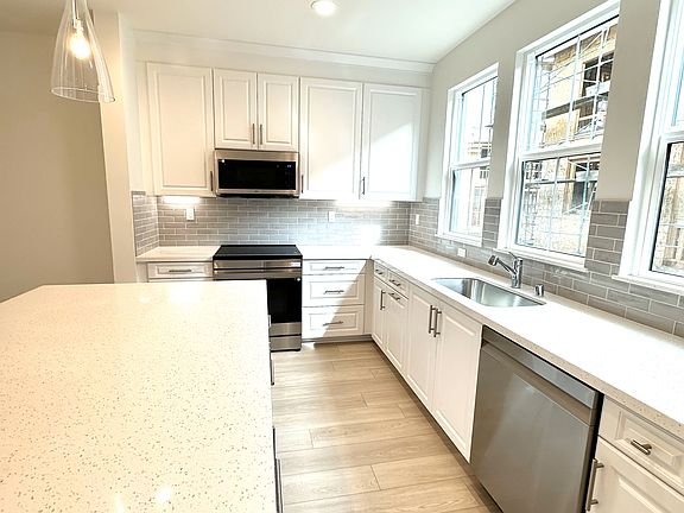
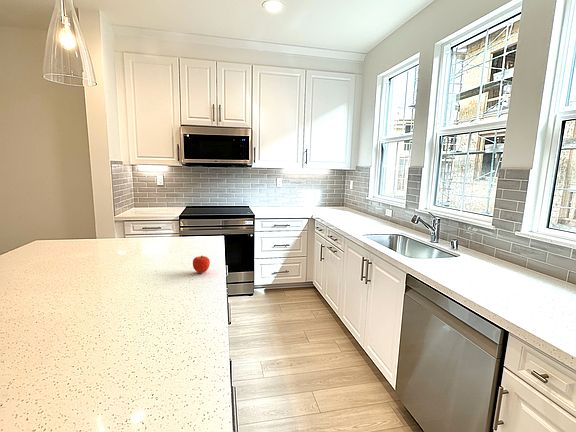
+ fruit [192,255,211,274]
